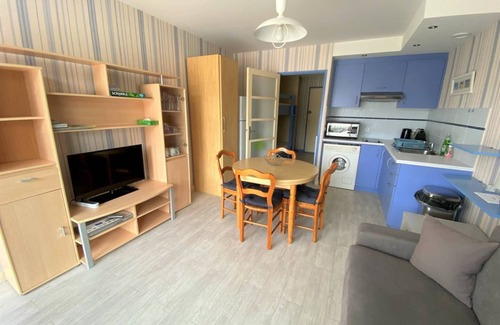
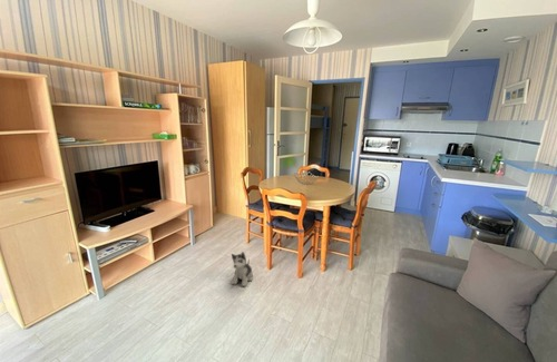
+ plush toy [231,251,254,287]
